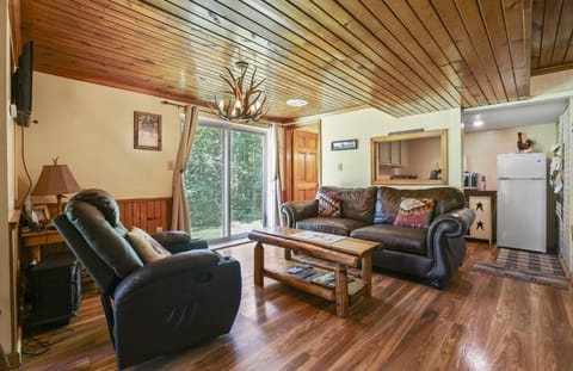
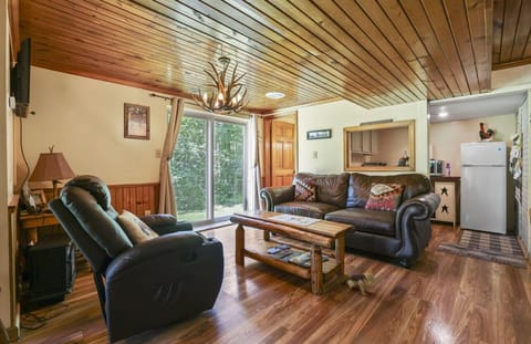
+ plush toy [340,268,377,296]
